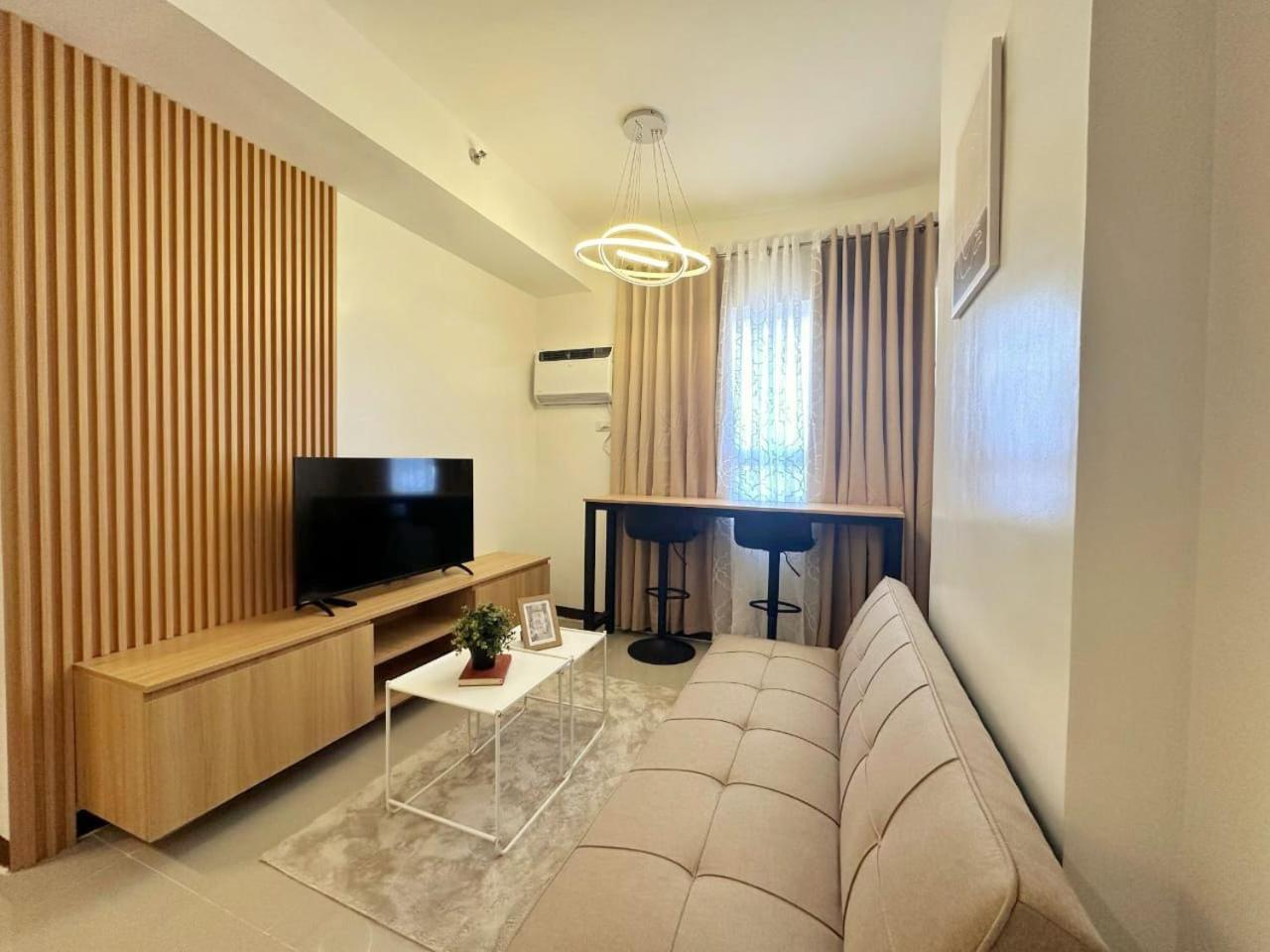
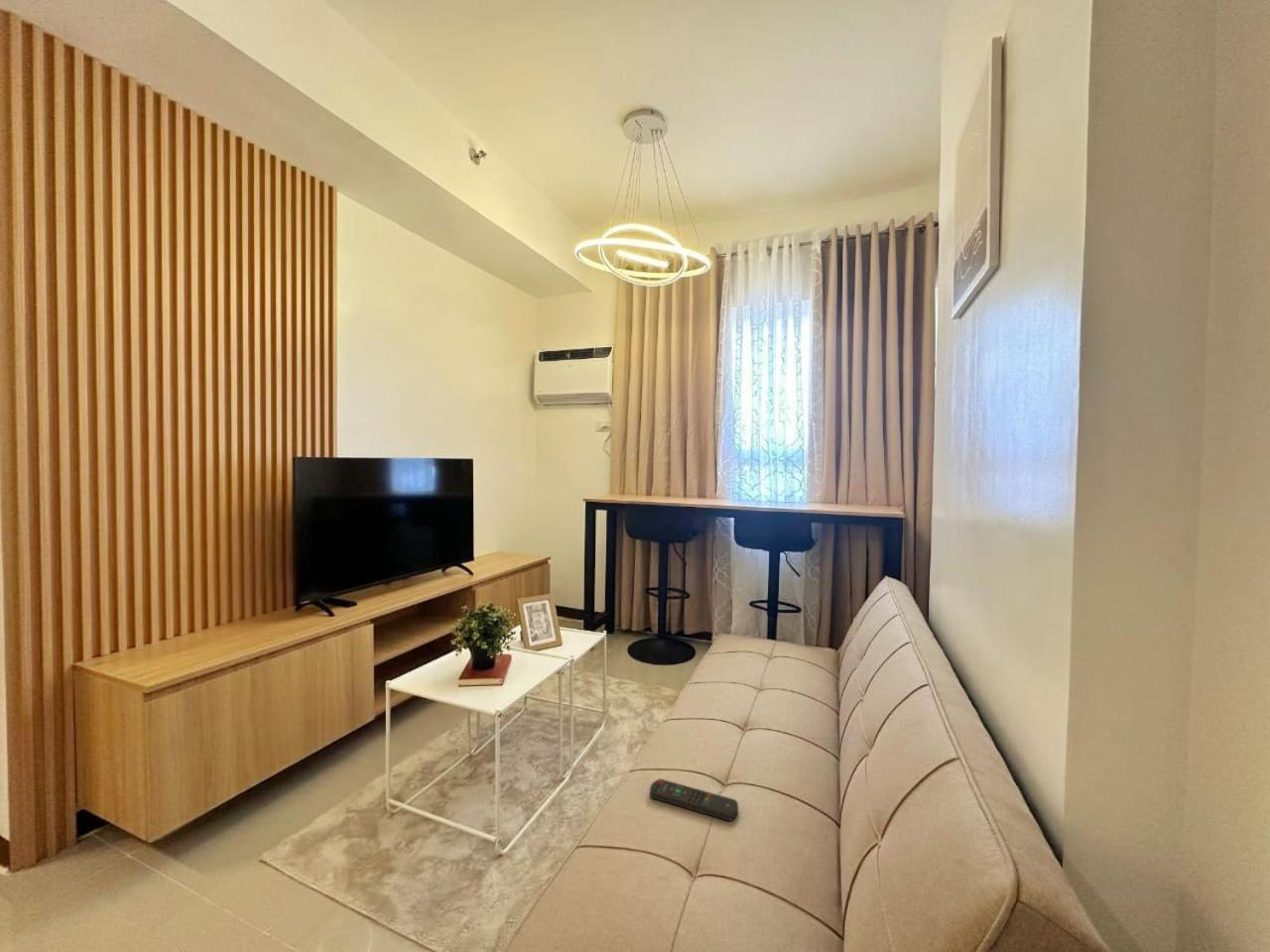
+ remote control [649,777,739,822]
